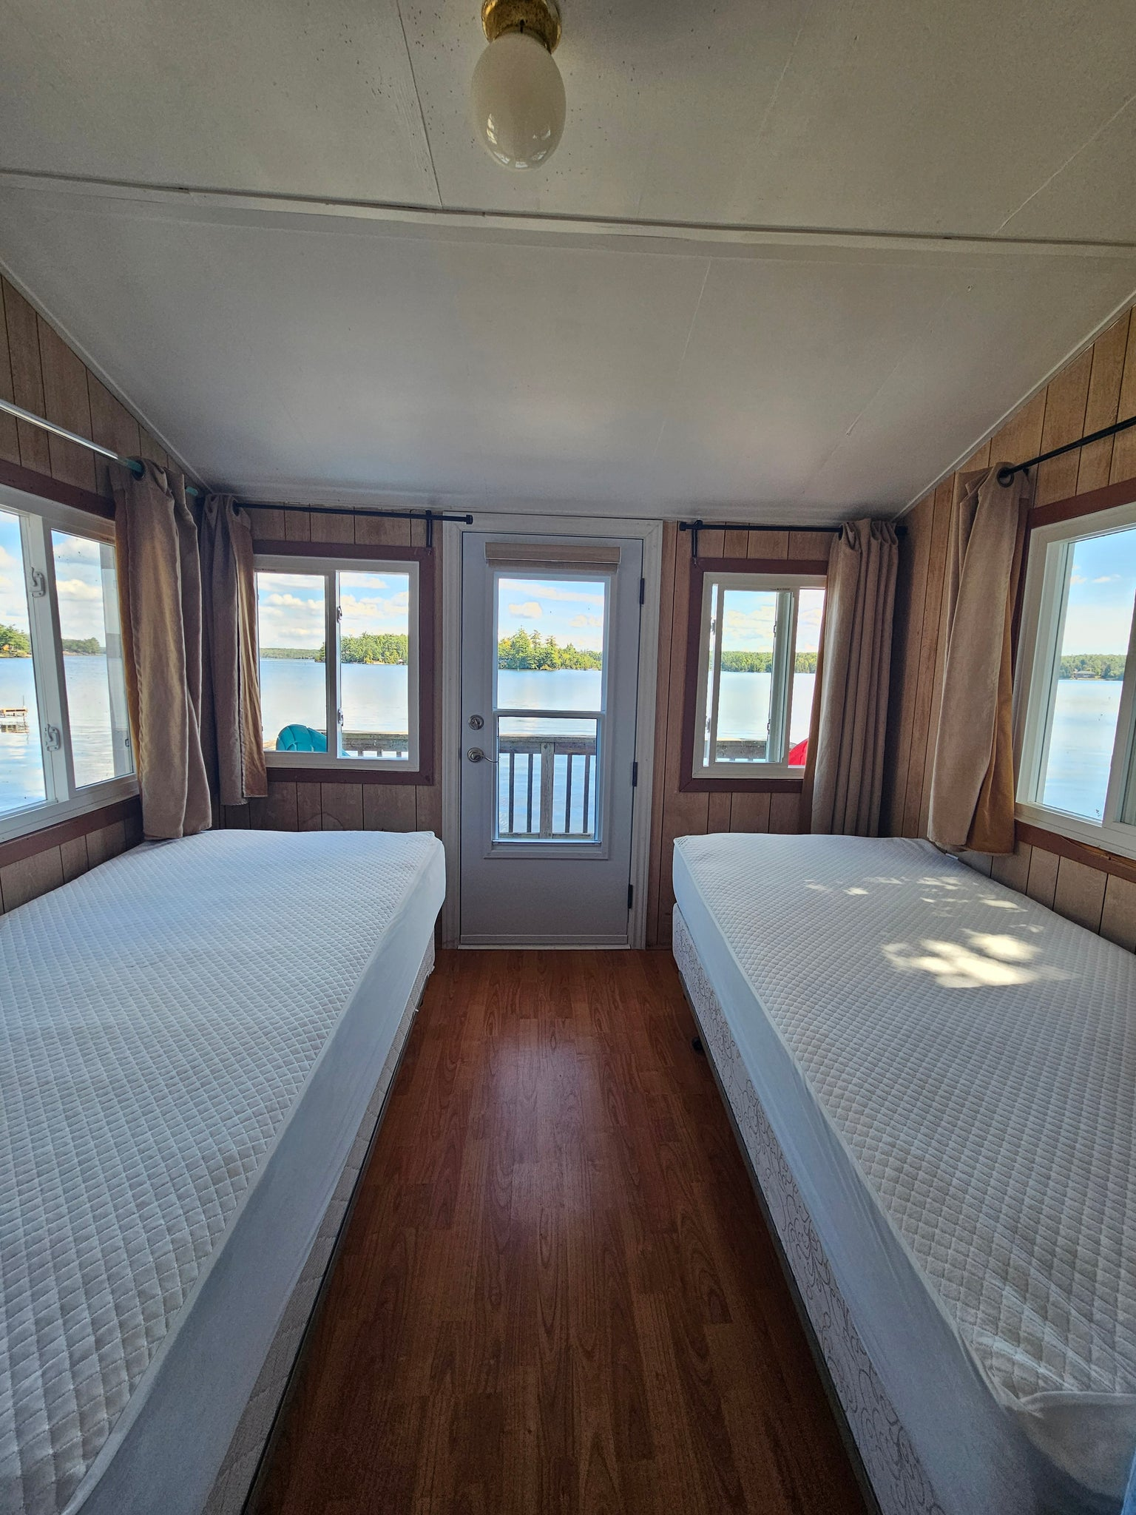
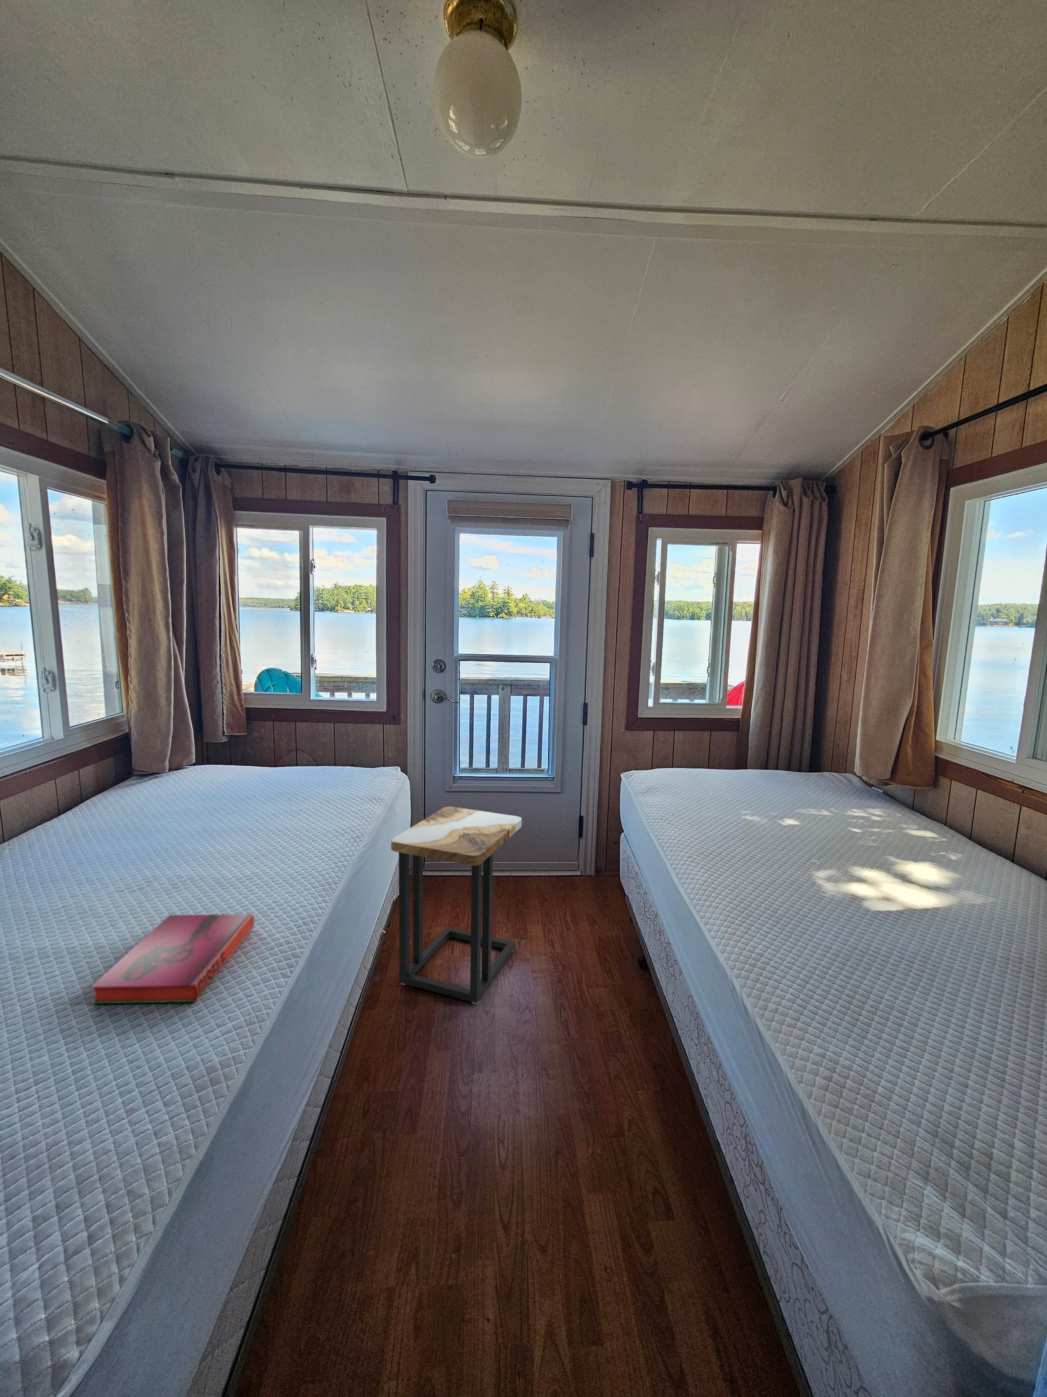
+ hardback book [89,913,255,1004]
+ side table [390,806,522,1004]
